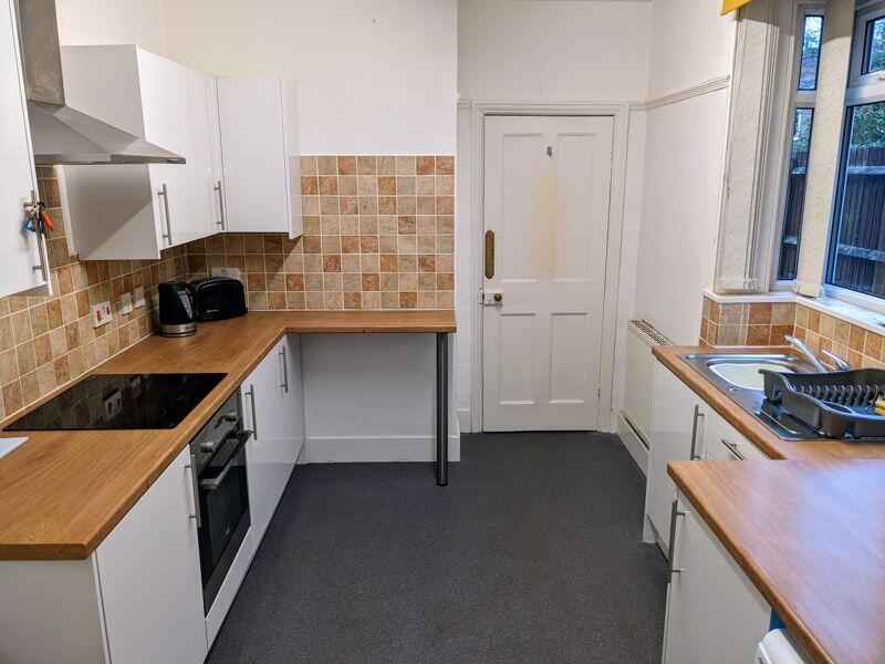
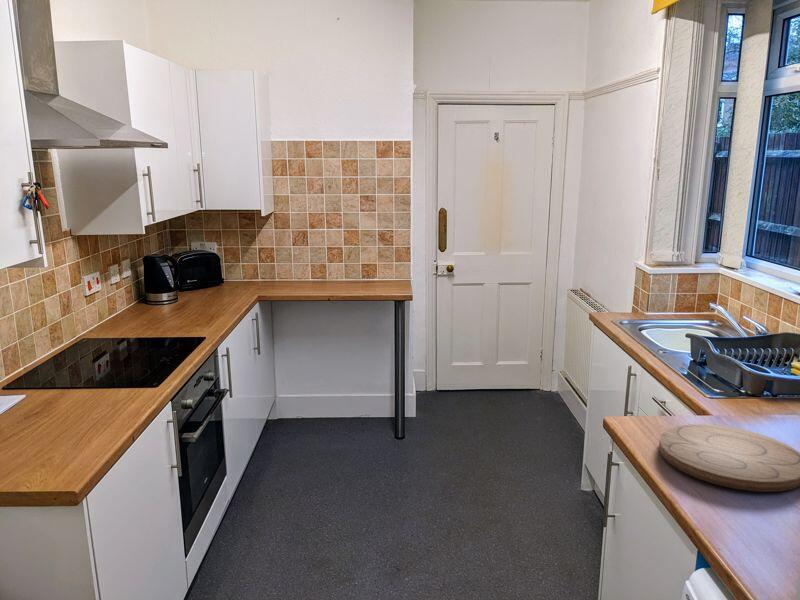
+ cutting board [658,423,800,493]
